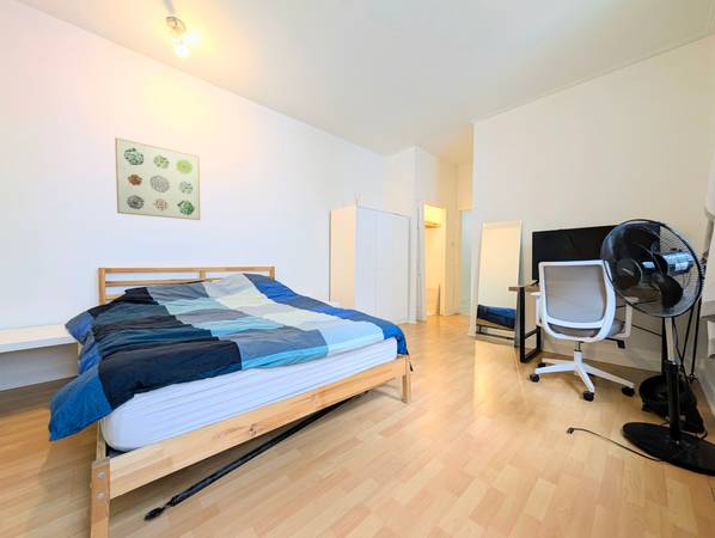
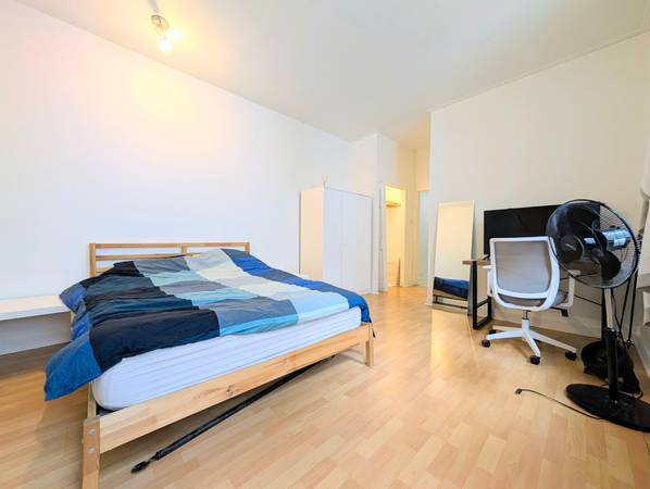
- wall art [114,136,201,221]
